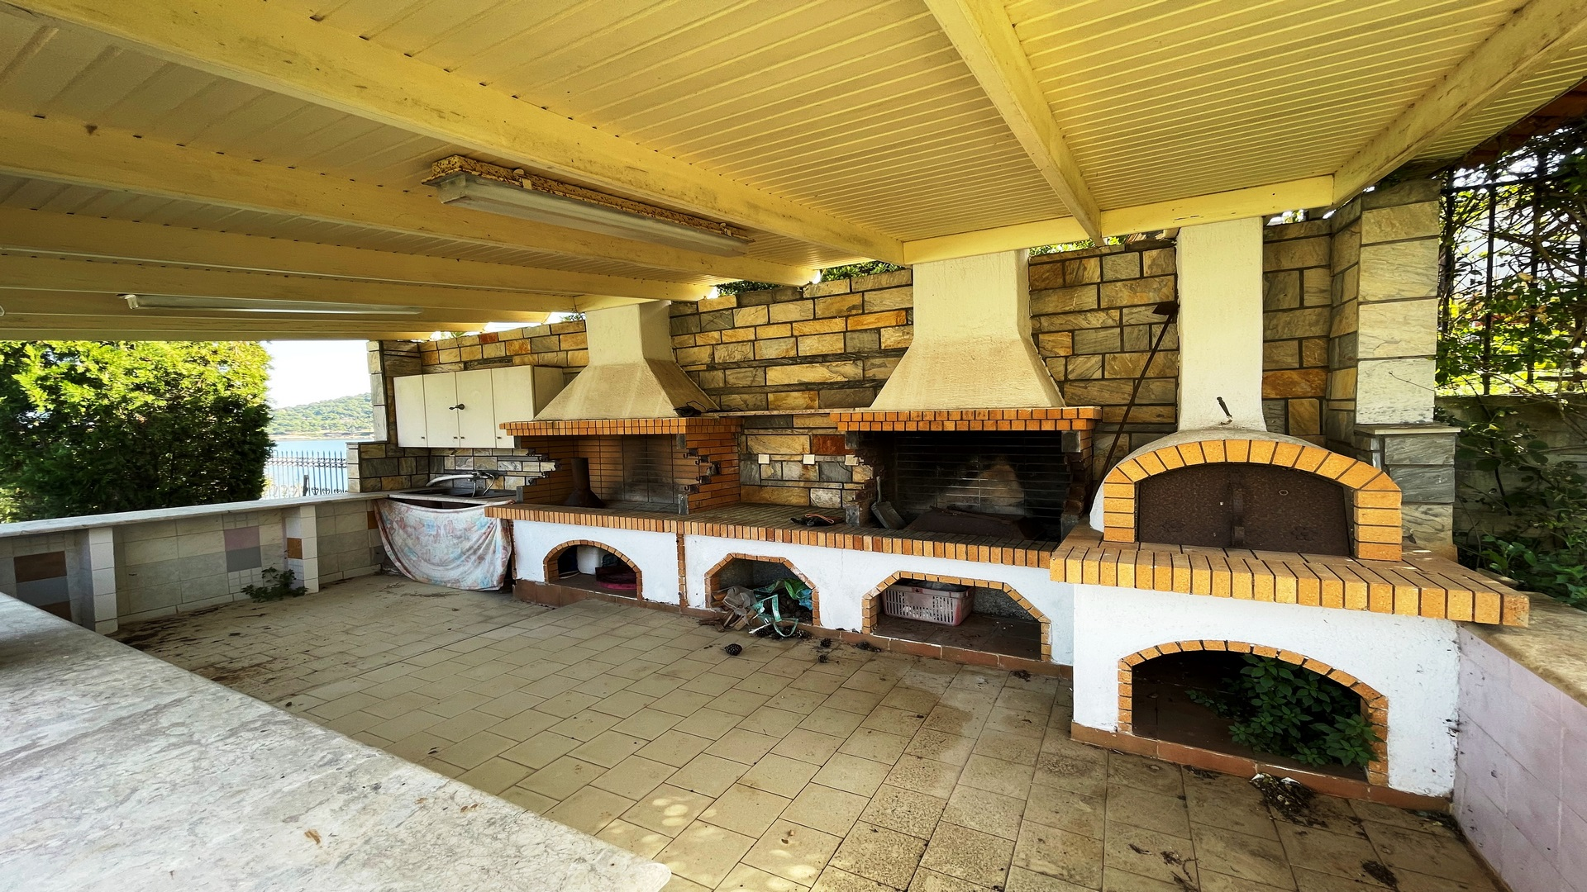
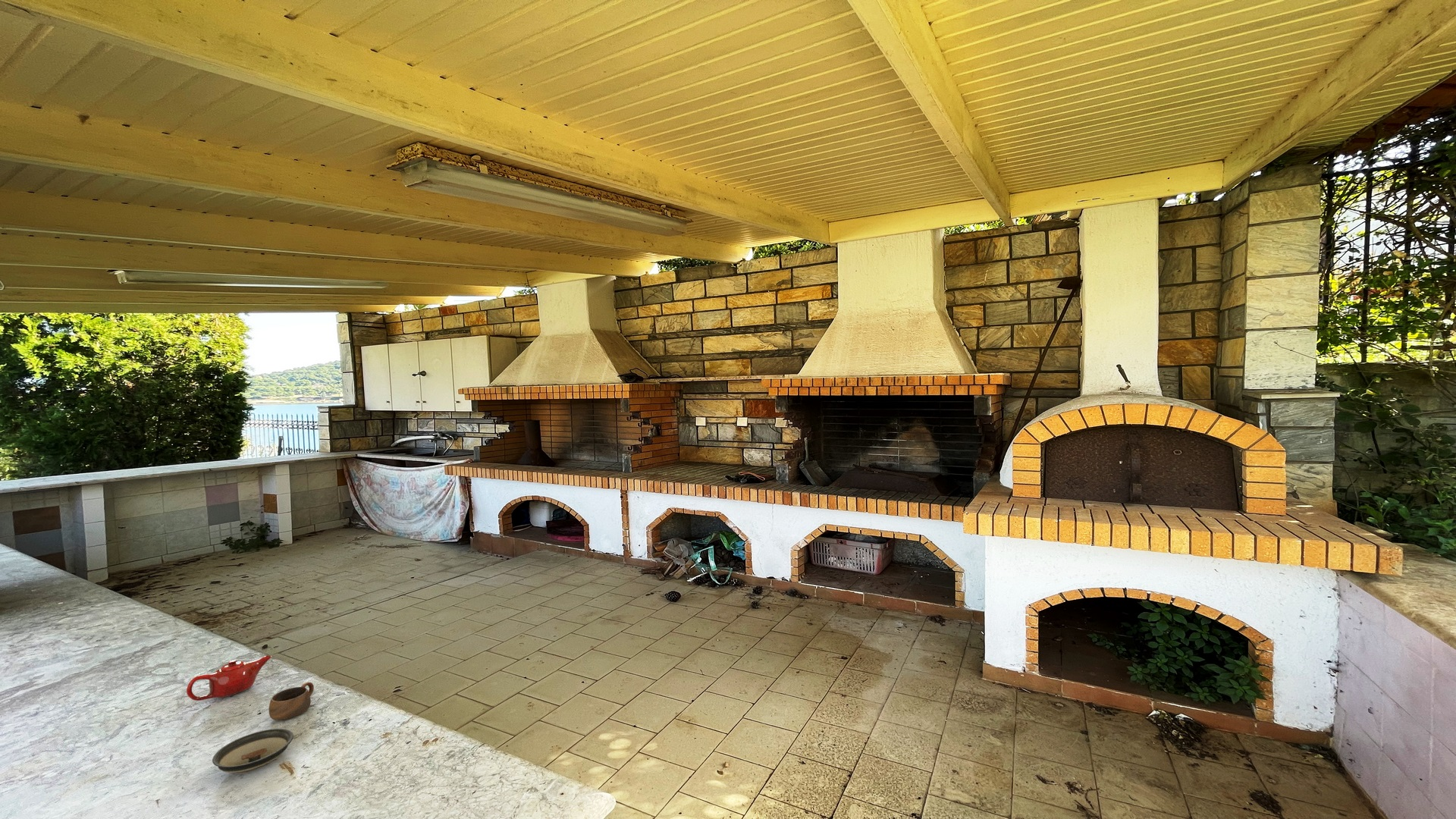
+ cup [268,682,315,721]
+ teapot [186,654,272,701]
+ saucer [212,728,294,773]
